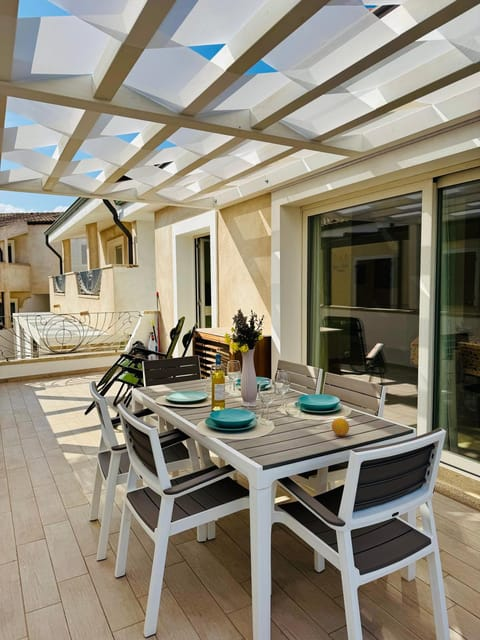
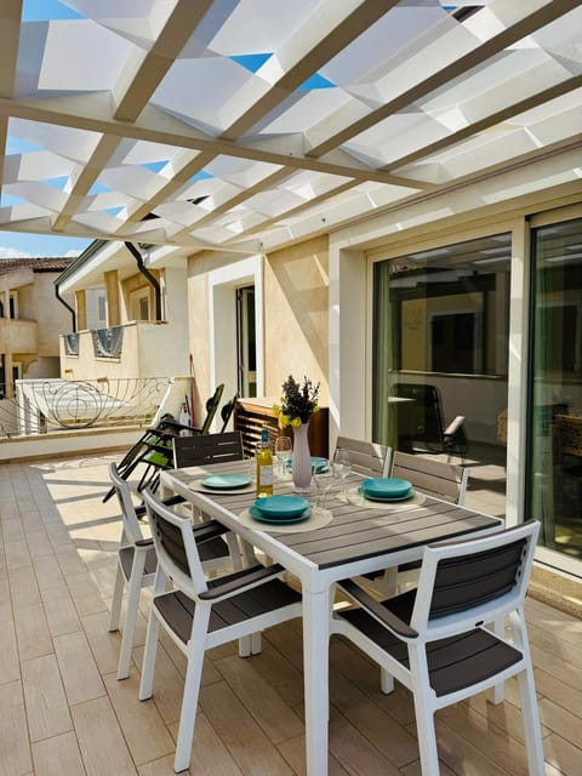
- fruit [331,417,350,437]
